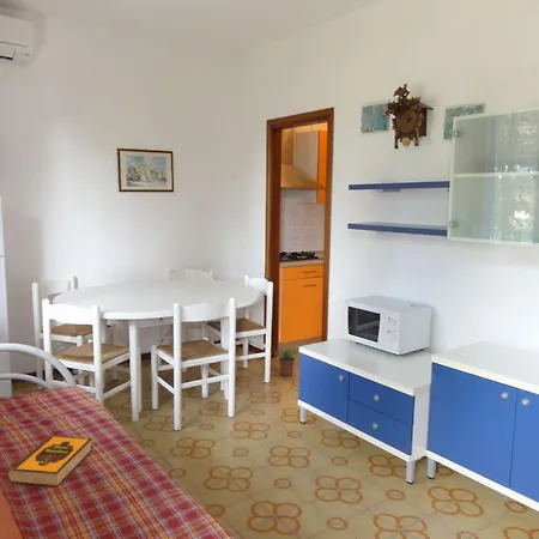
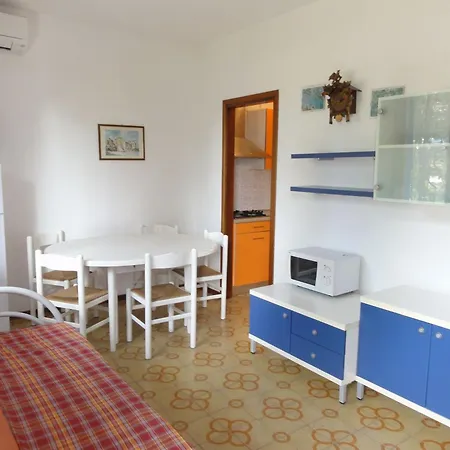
- potted plant [273,347,299,377]
- hardback book [6,434,93,487]
